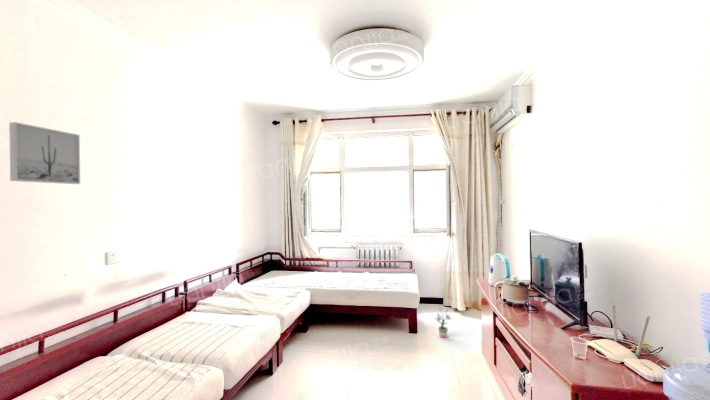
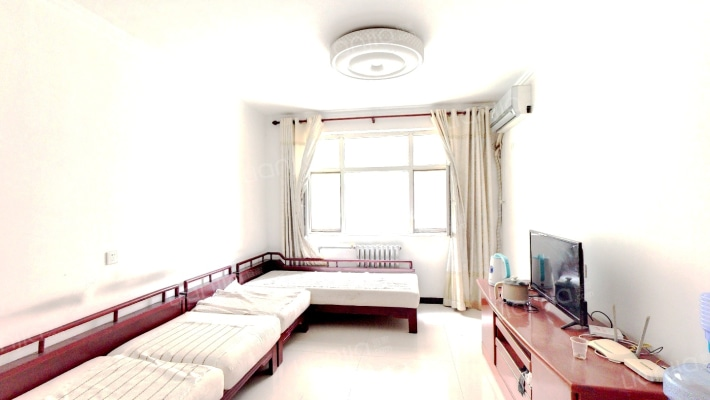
- wall art [8,121,81,185]
- potted plant [433,308,453,339]
